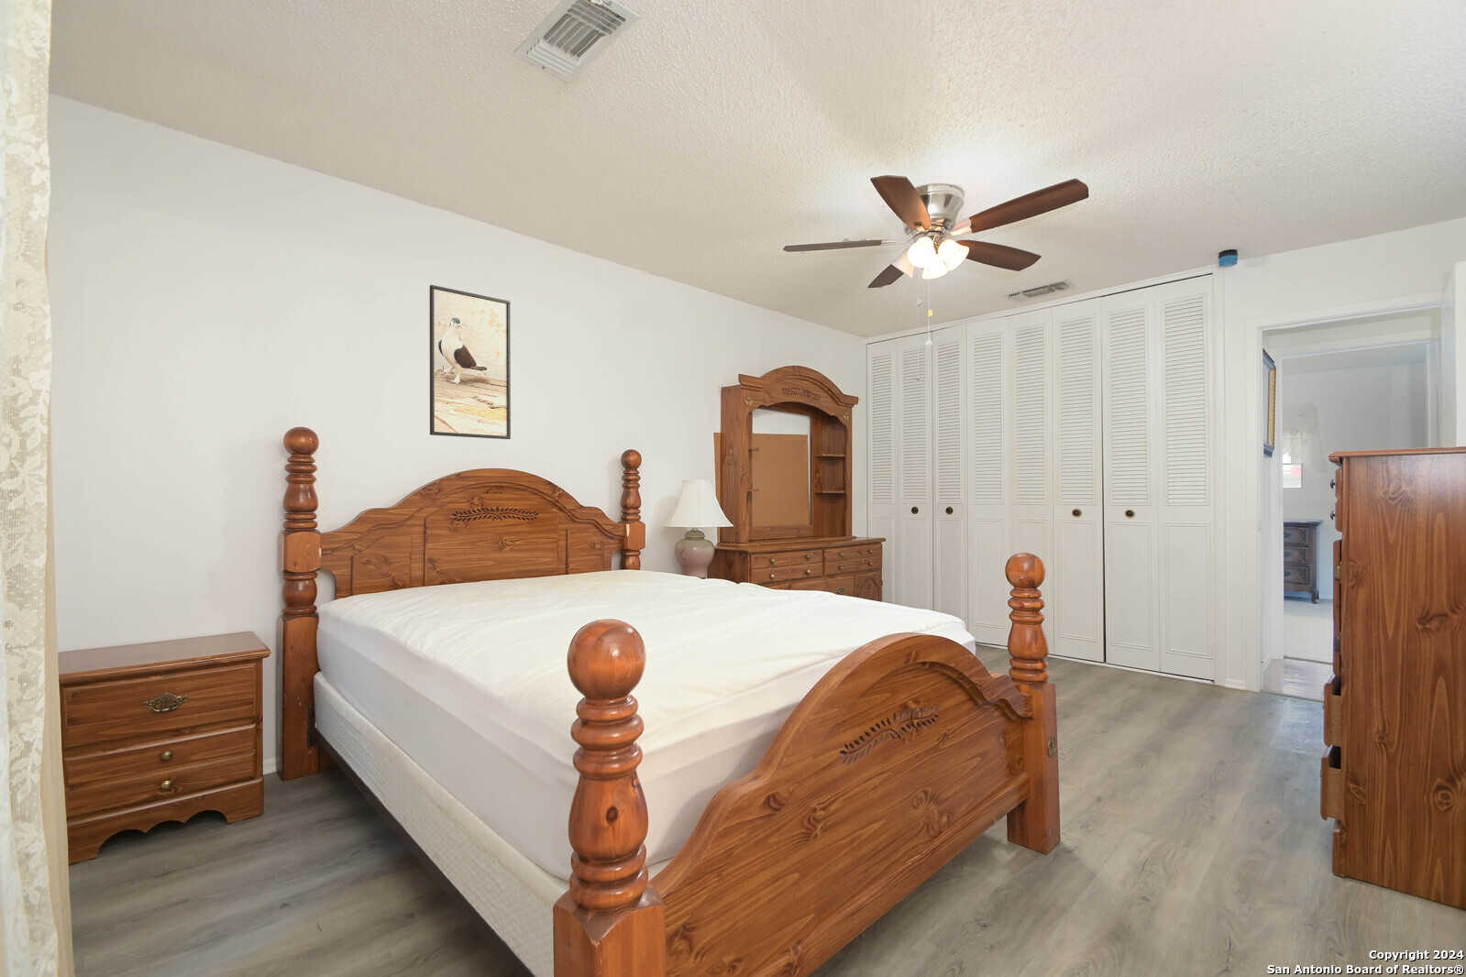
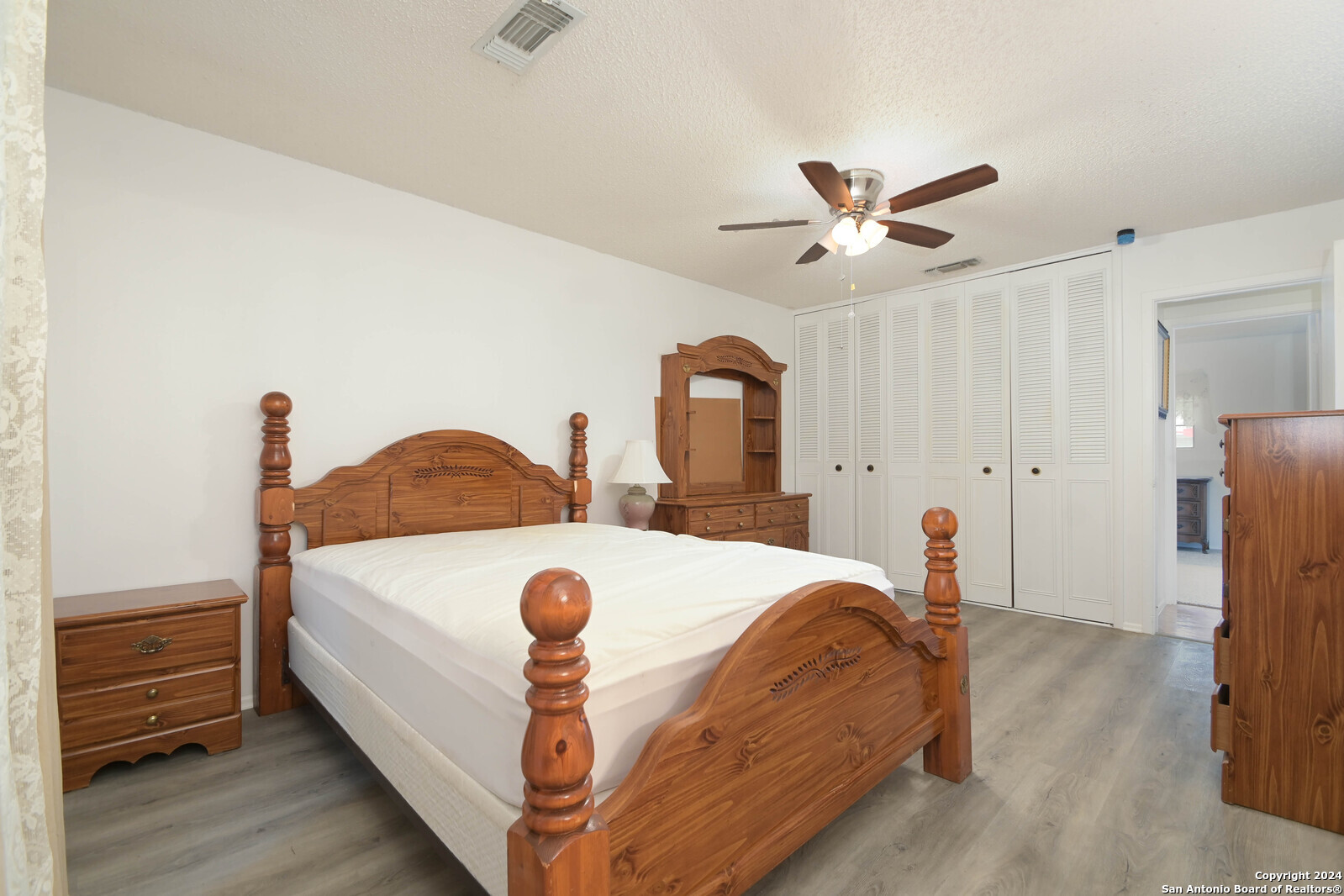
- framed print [429,285,512,439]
